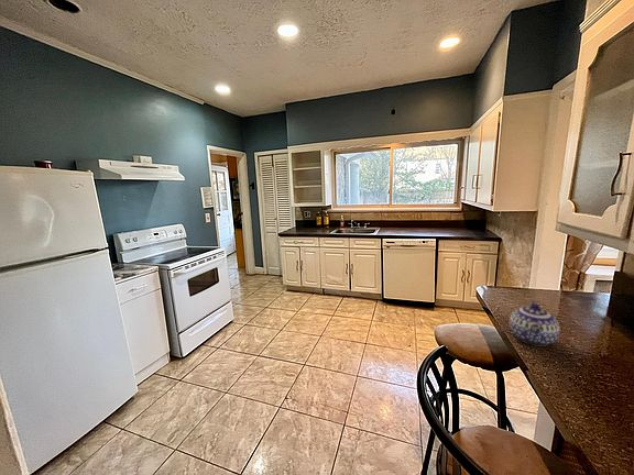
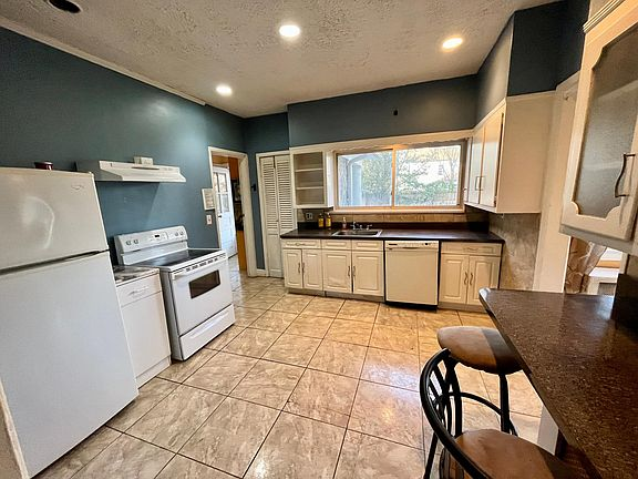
- teapot [509,299,561,346]
